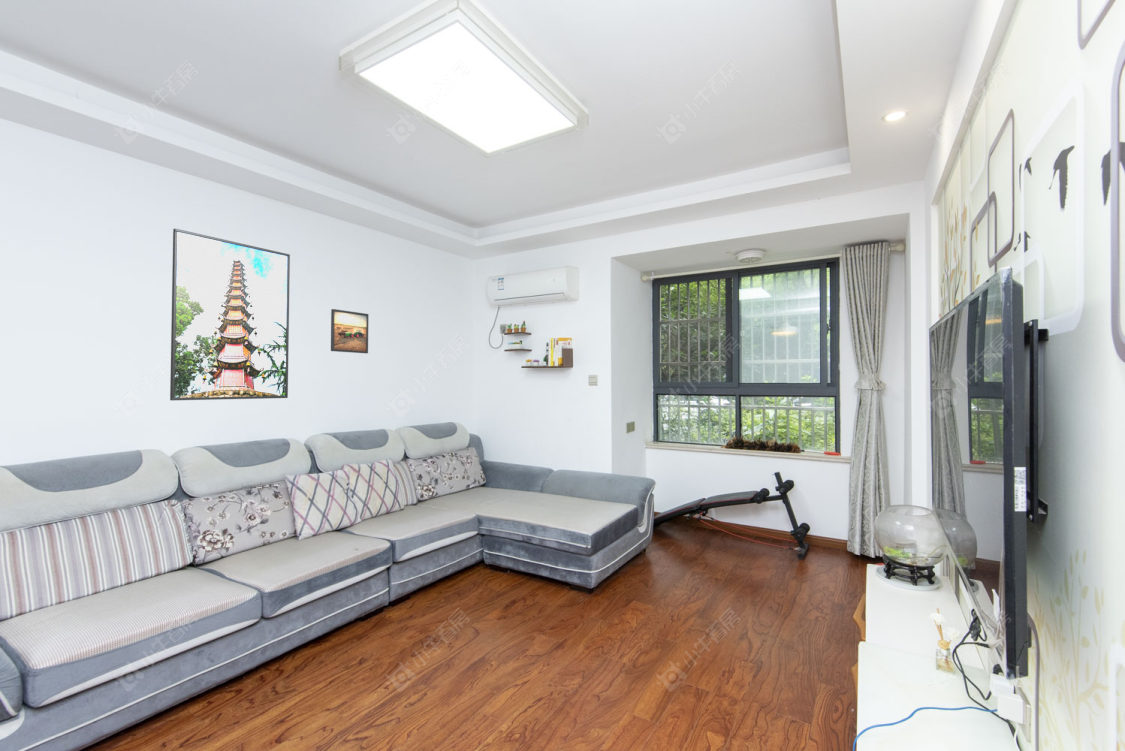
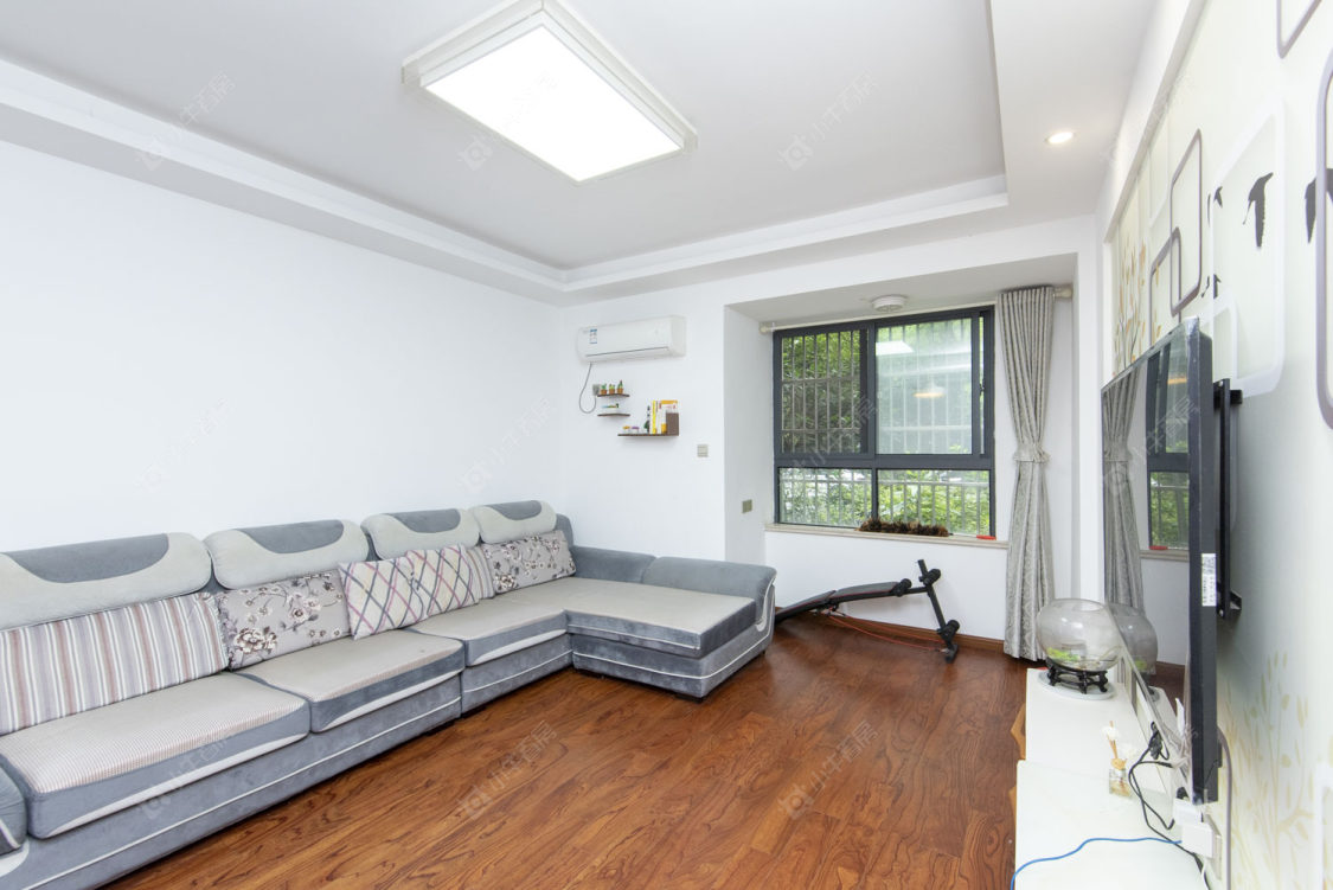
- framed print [169,228,291,401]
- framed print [330,308,370,354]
